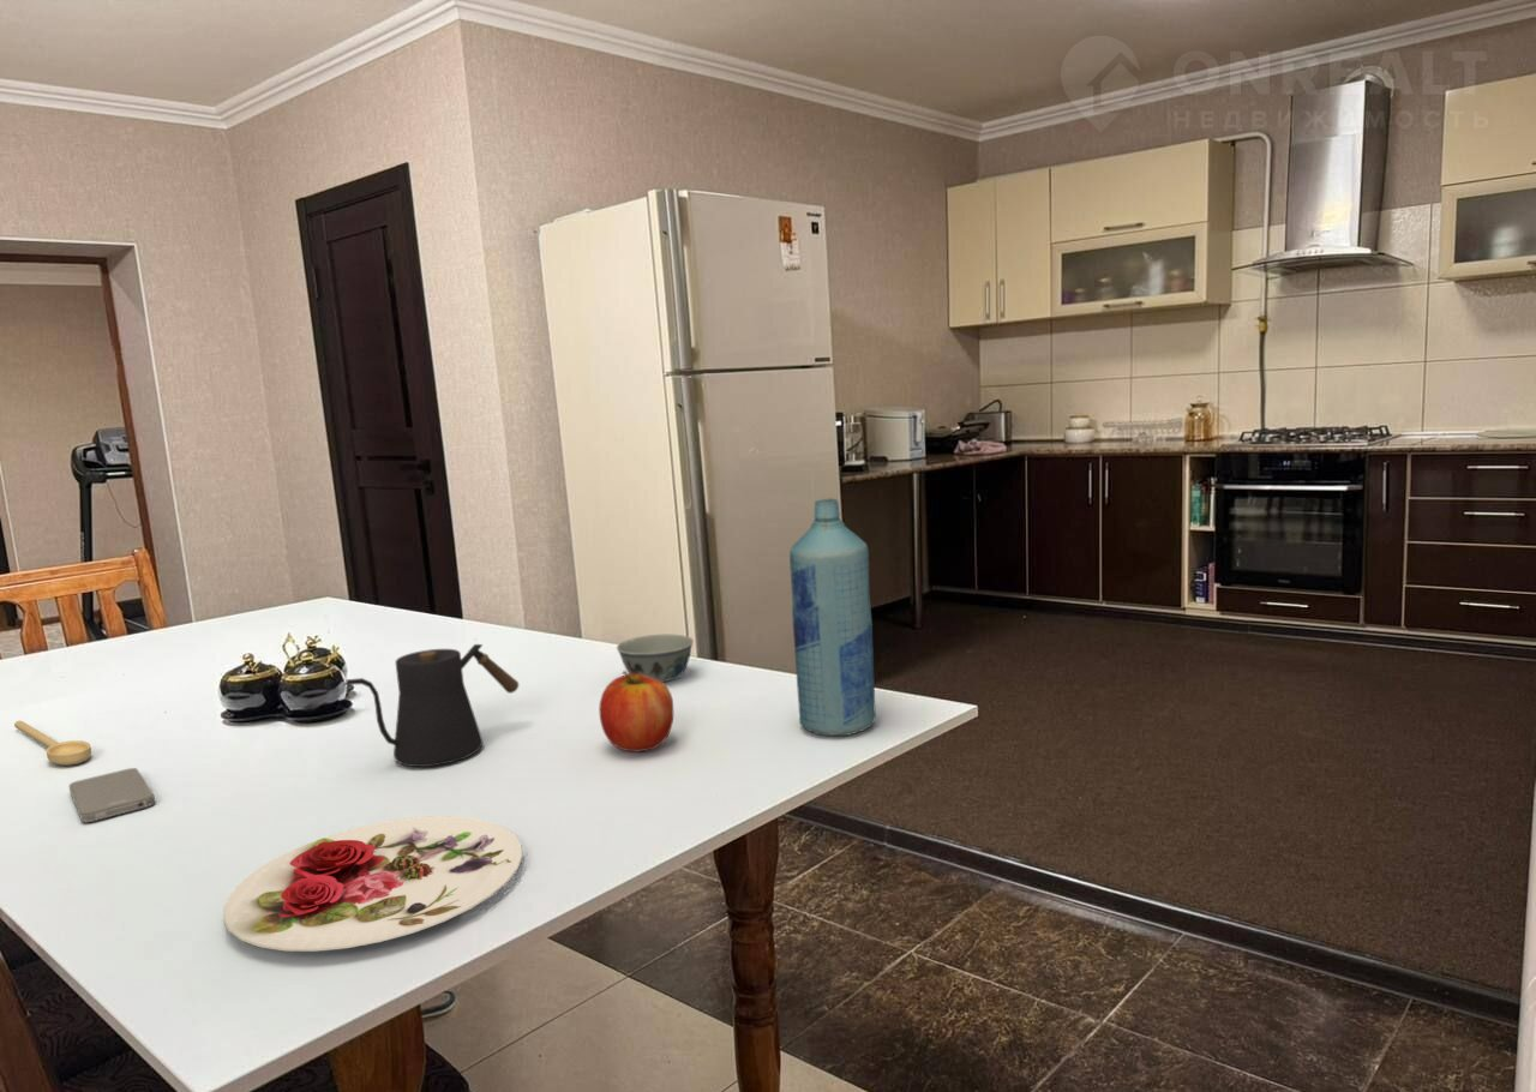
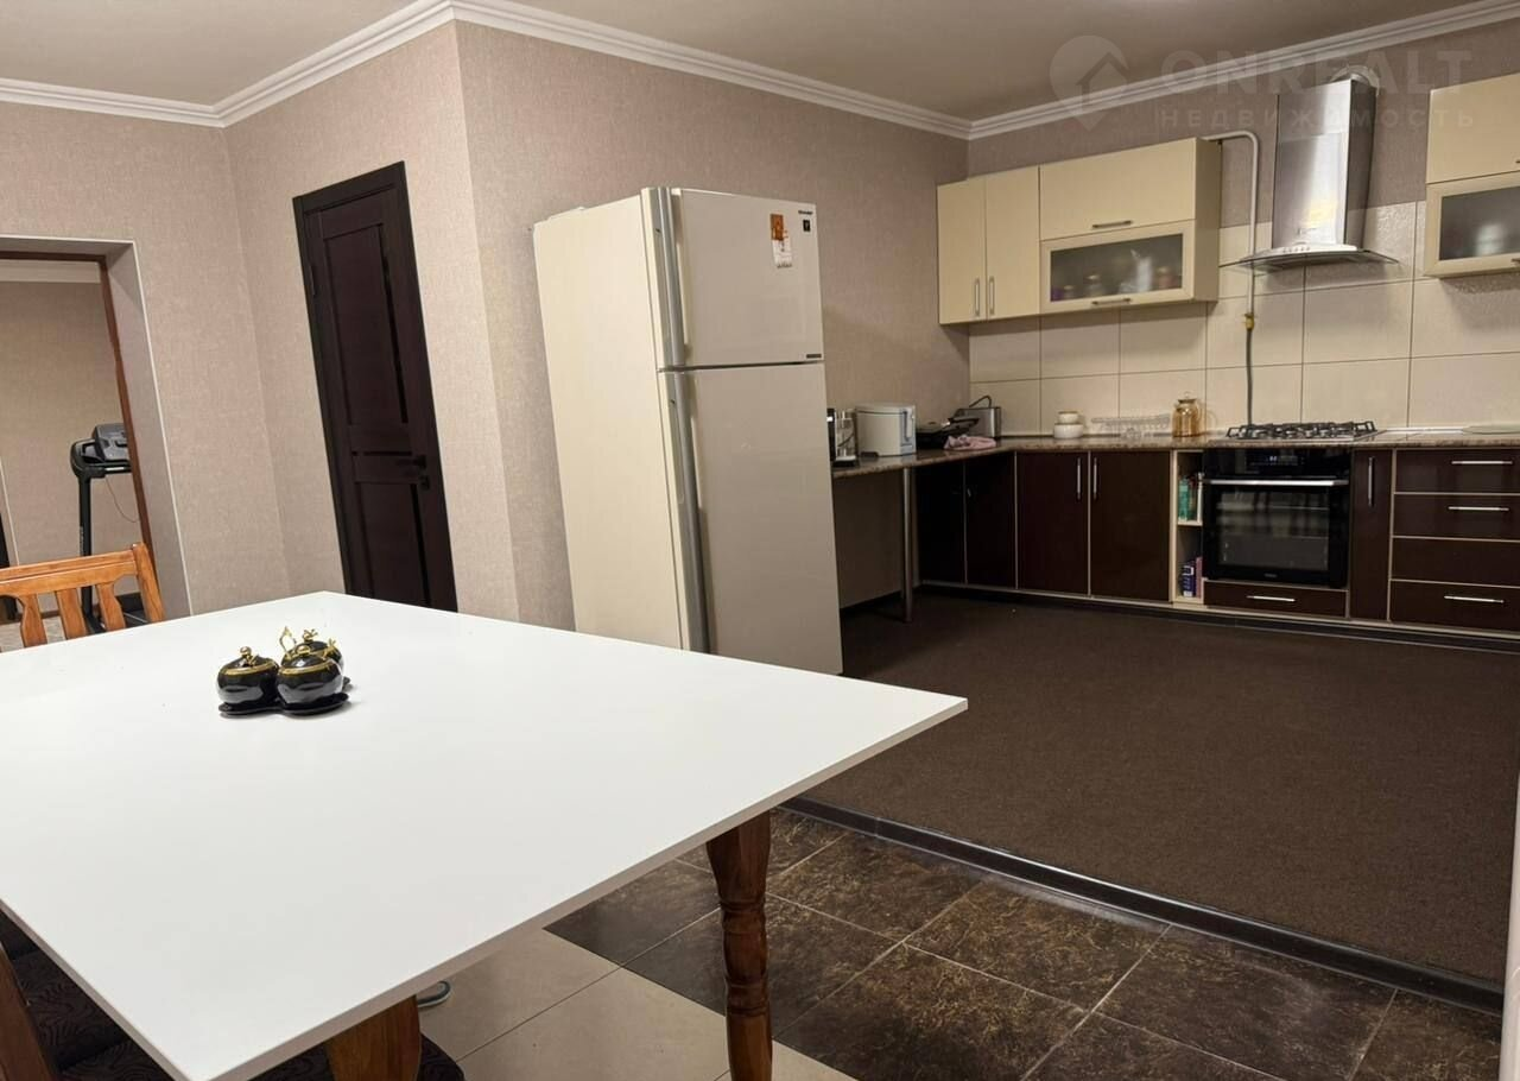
- bottle [788,497,877,737]
- fruit [598,670,674,752]
- kettle [342,643,520,768]
- bowl [616,634,695,683]
- plate [222,815,523,953]
- spoon [13,720,92,767]
- smartphone [68,767,156,823]
